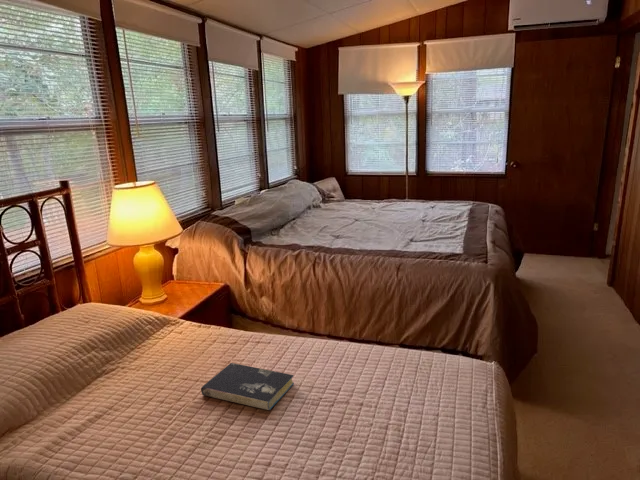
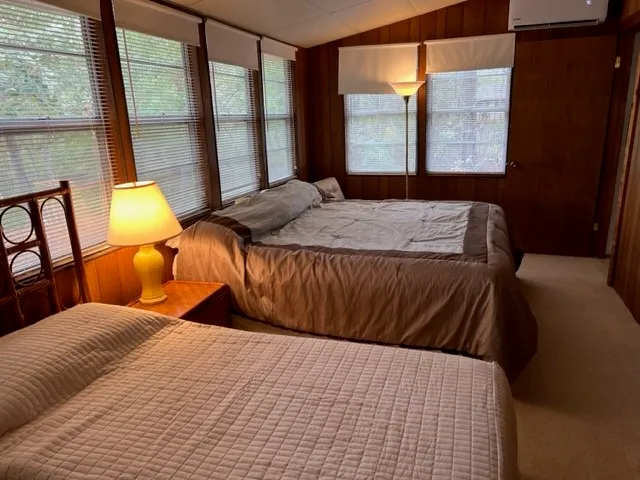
- book [200,362,295,411]
